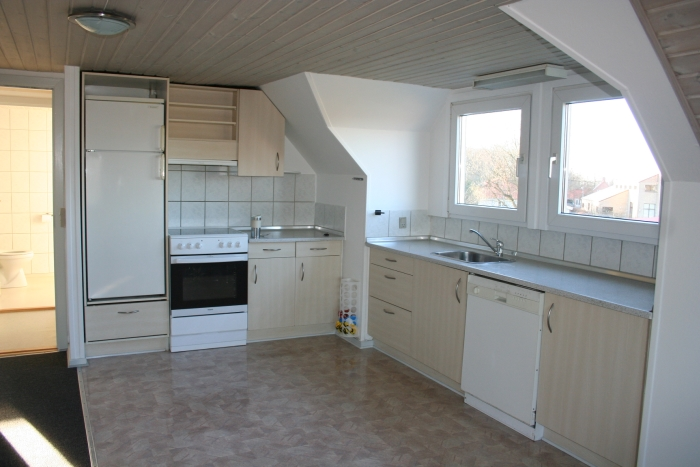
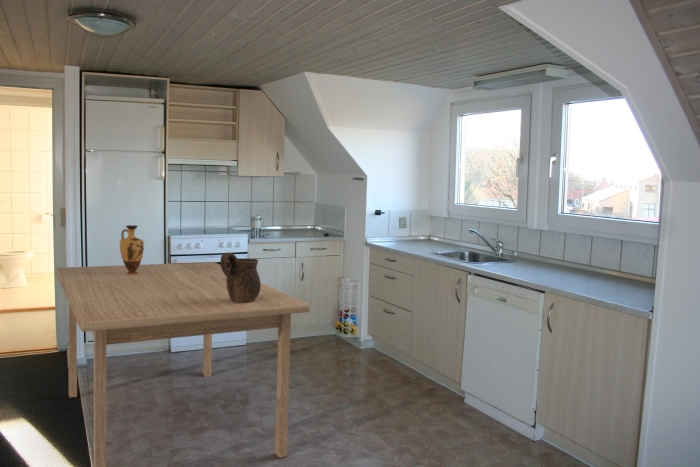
+ table [54,261,311,467]
+ pitcher [219,252,262,303]
+ vase [119,224,145,275]
